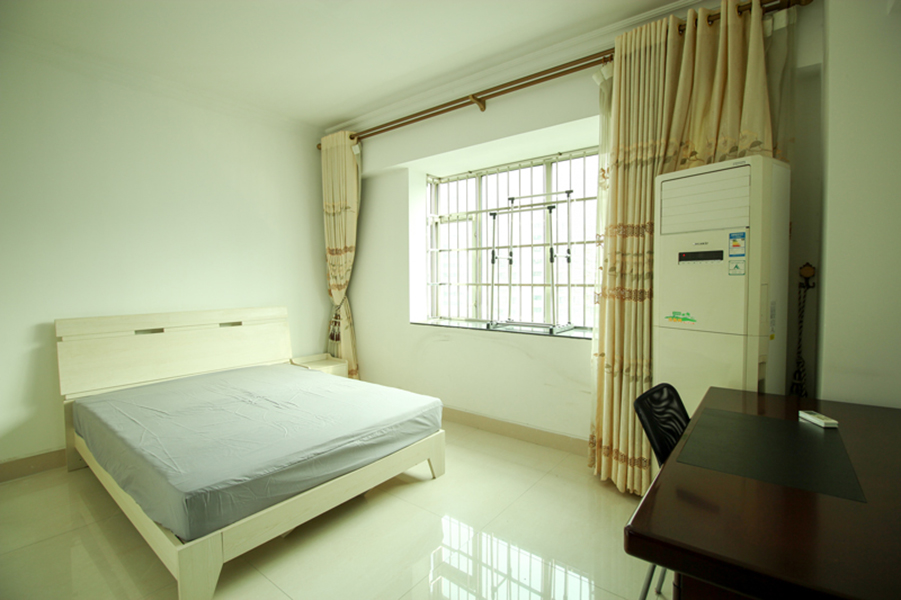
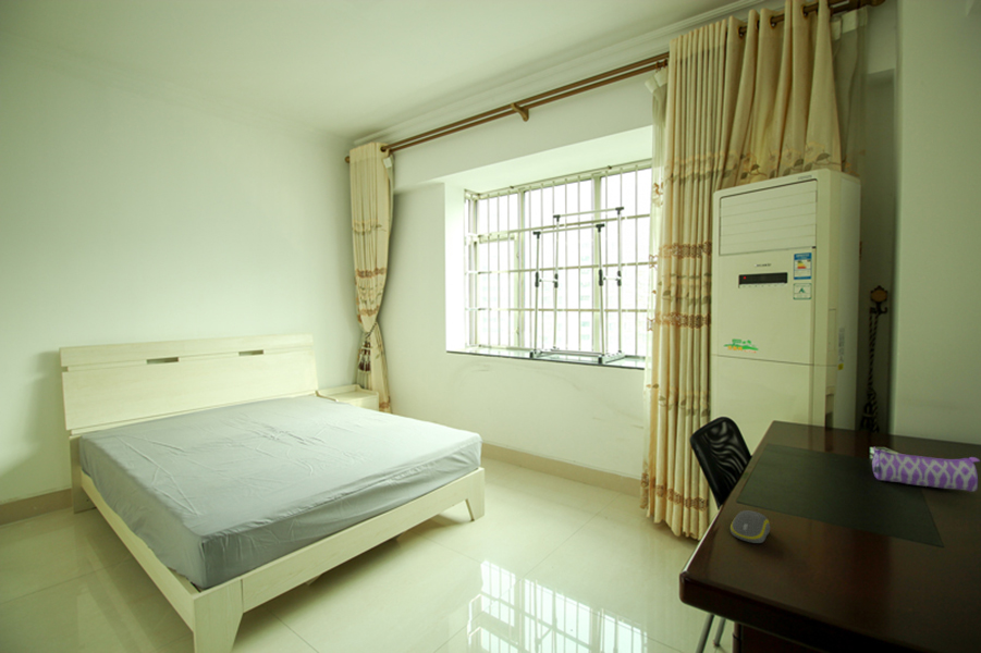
+ computer mouse [729,509,771,544]
+ pencil case [871,446,981,493]
